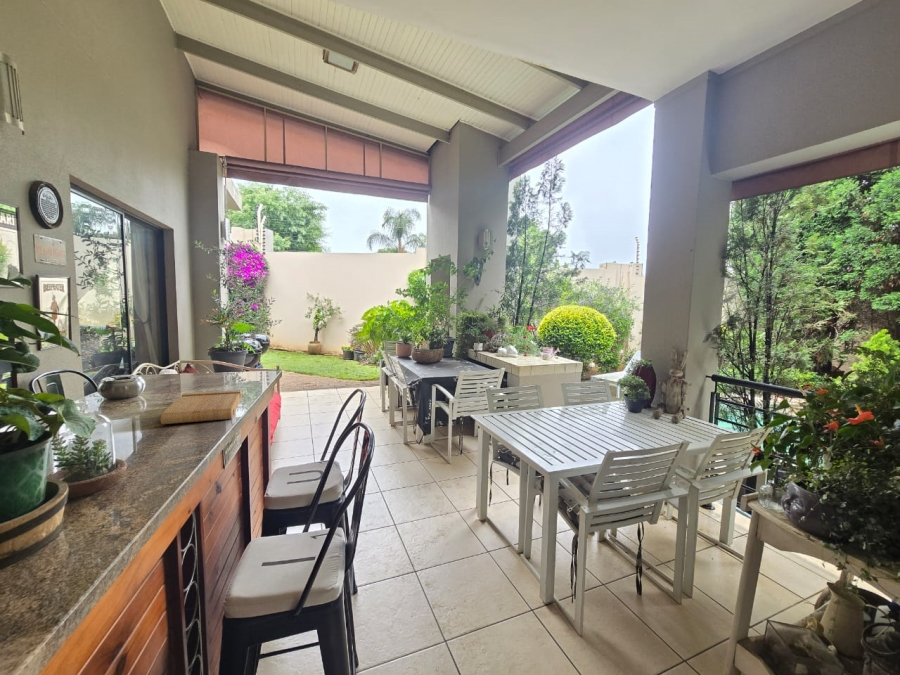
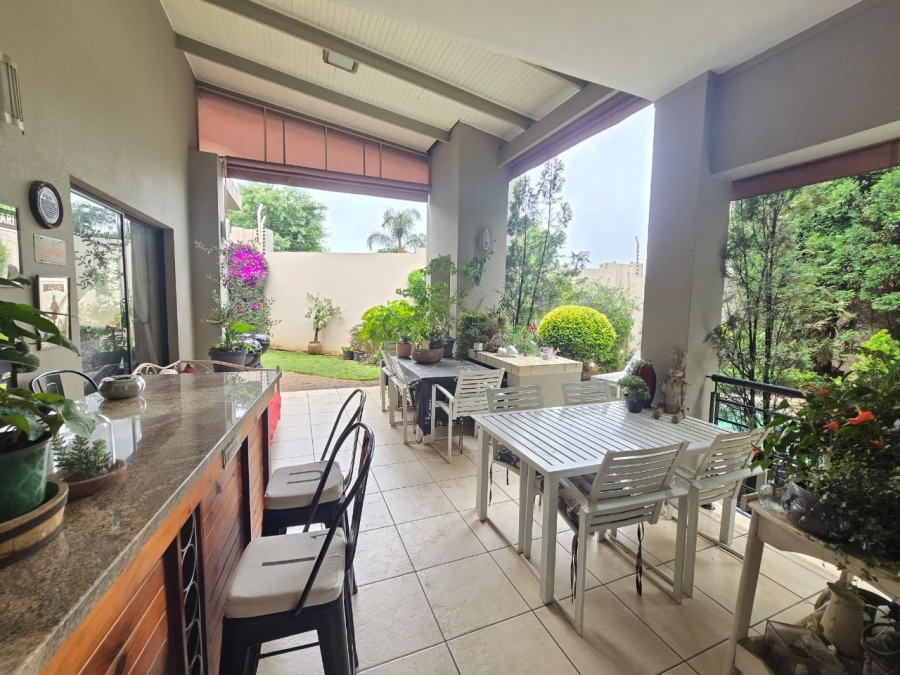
- cutting board [160,389,243,425]
